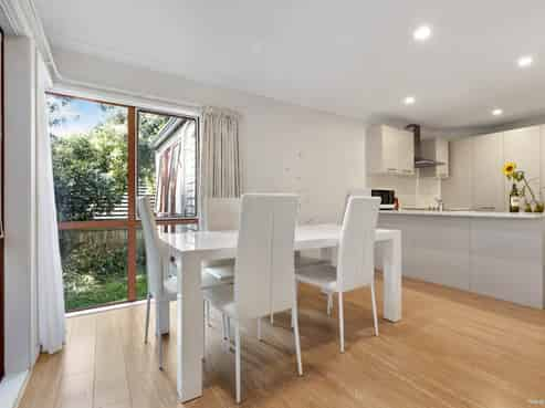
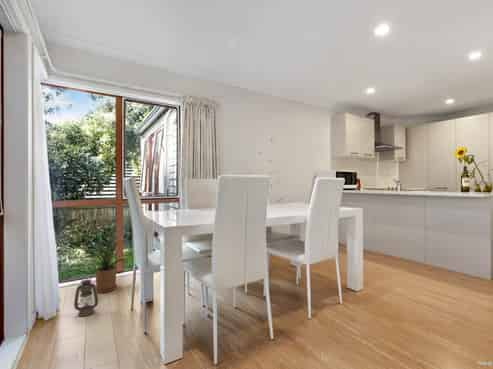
+ house plant [74,232,128,294]
+ lantern [73,268,99,318]
